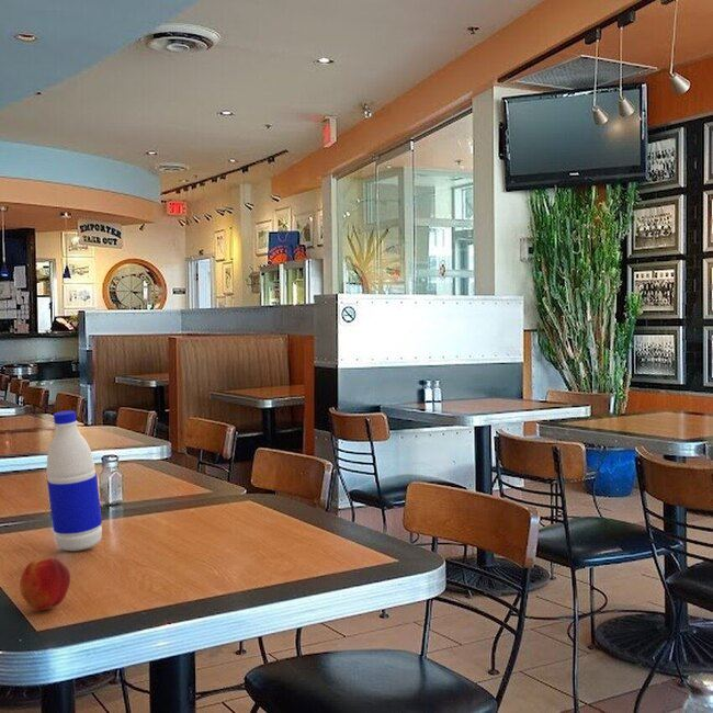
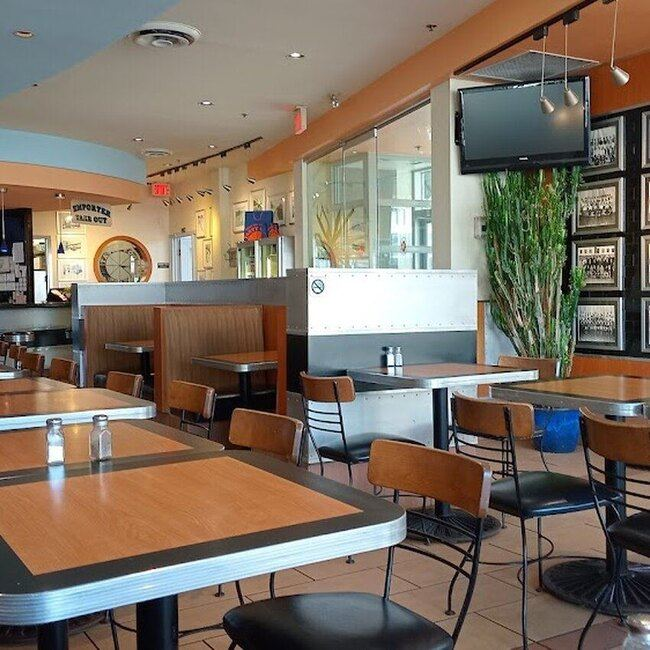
- water bottle [46,409,103,552]
- peach [19,557,71,611]
